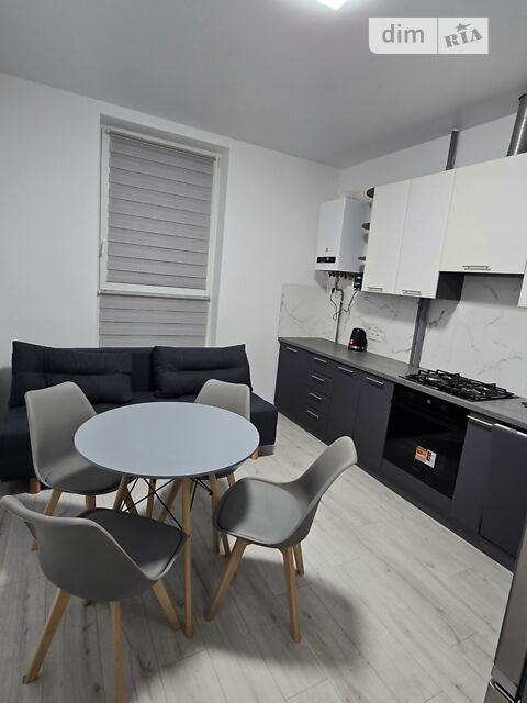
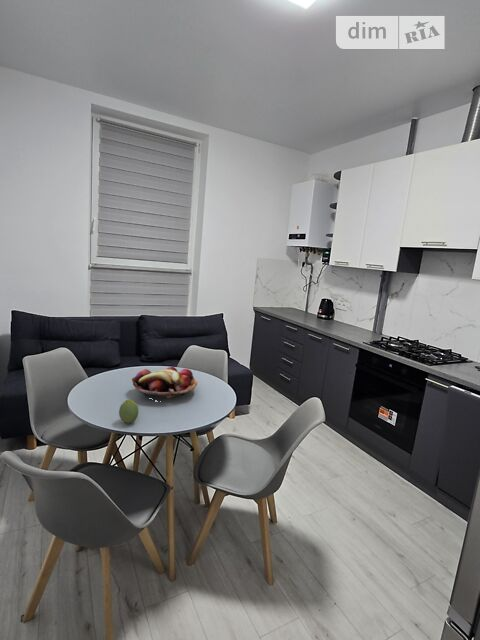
+ fruit basket [131,366,198,399]
+ fruit [118,399,140,425]
